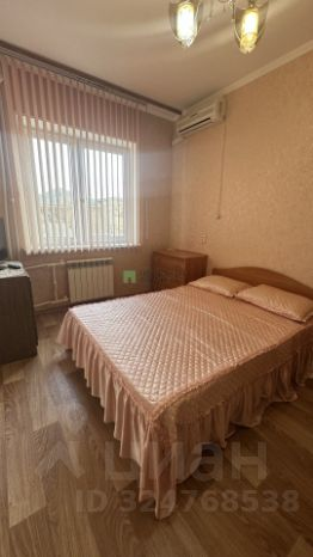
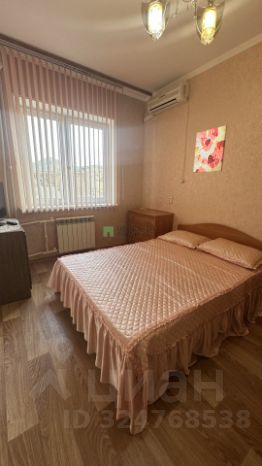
+ wall art [192,125,228,174]
